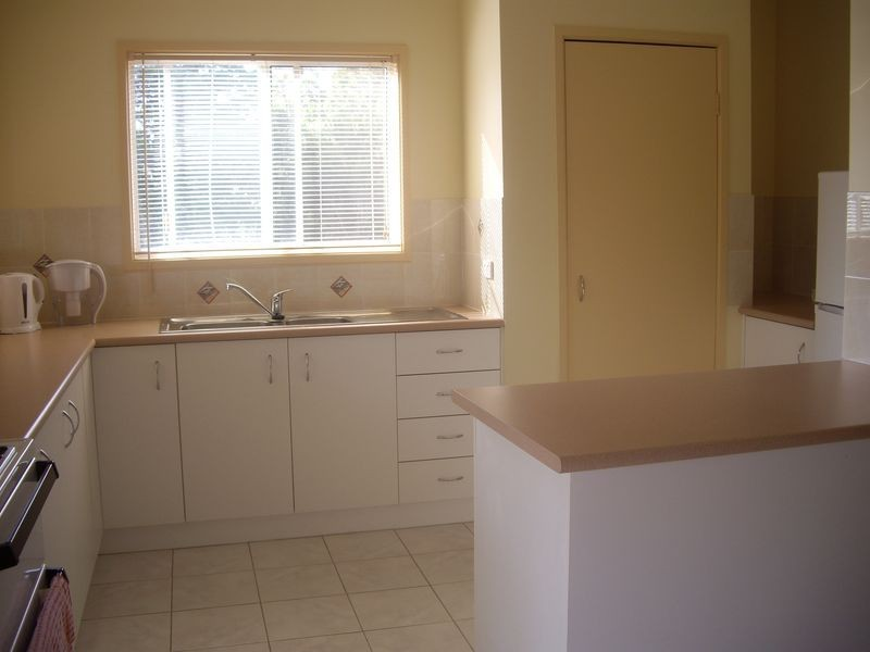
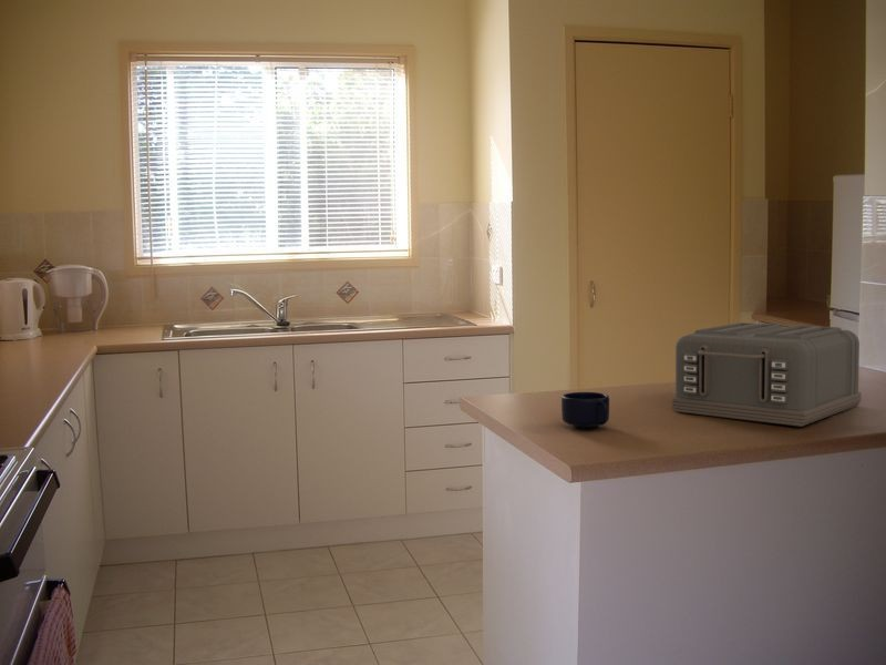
+ toaster [671,321,863,428]
+ mug [560,391,610,430]
